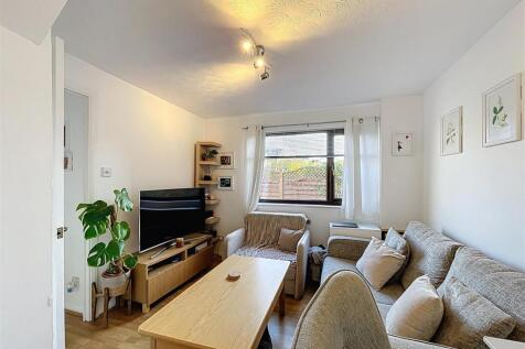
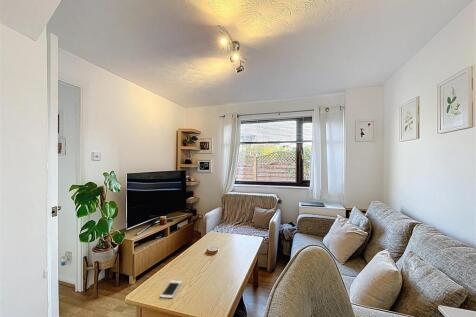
+ cell phone [159,280,183,299]
